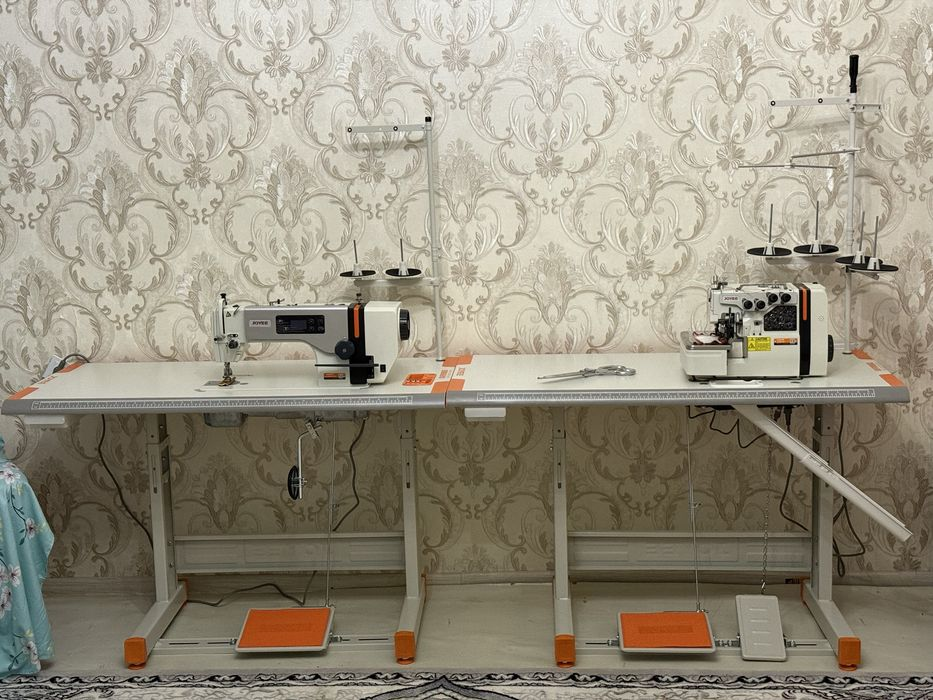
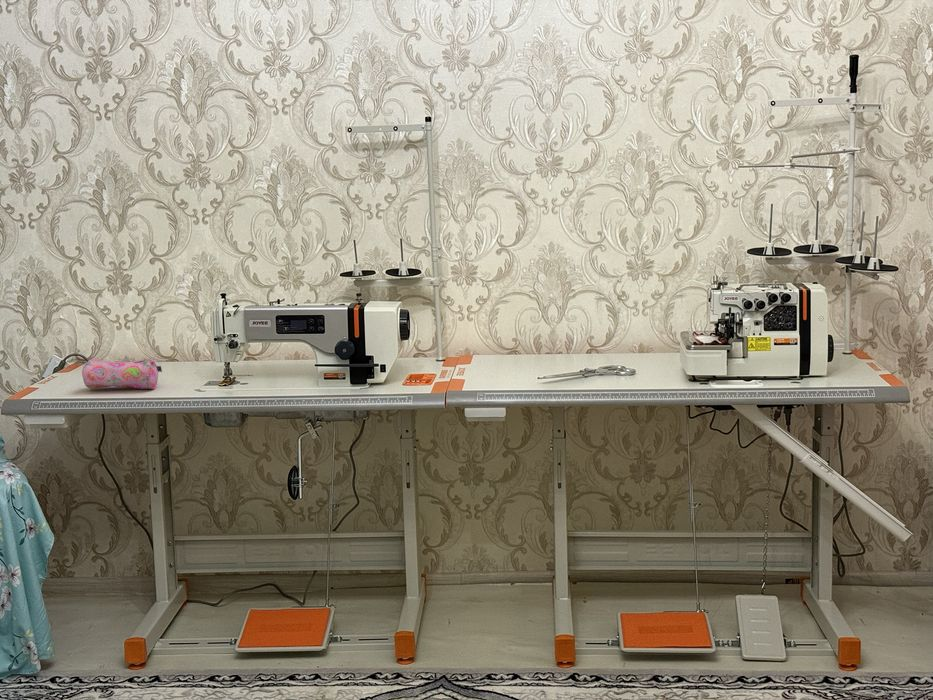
+ pencil case [81,358,163,390]
